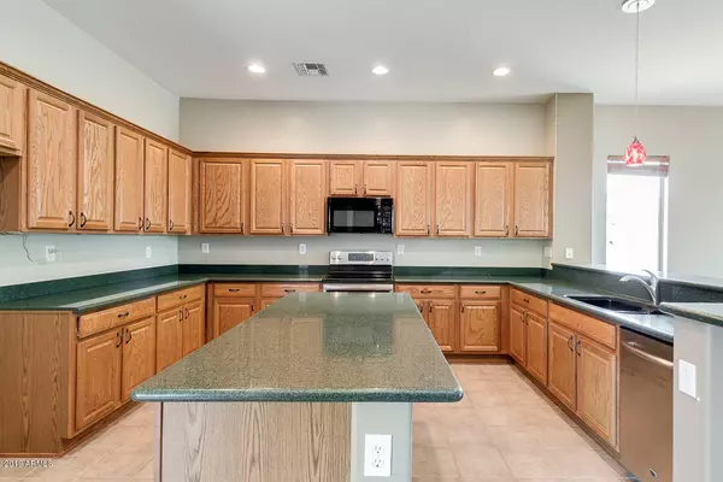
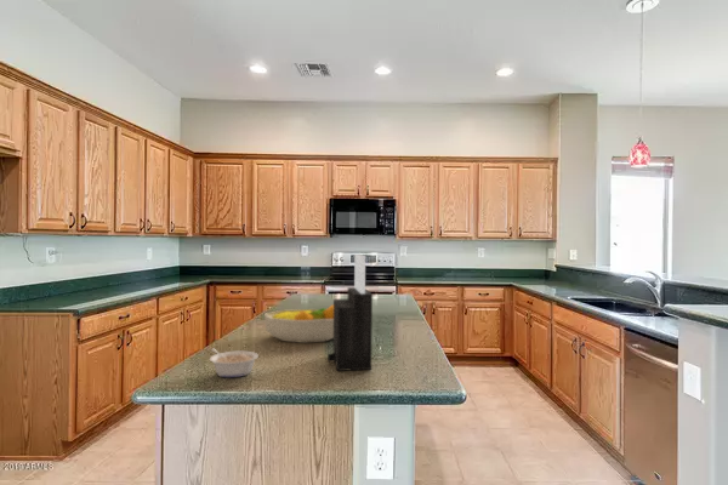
+ knife block [326,253,374,372]
+ fruit bowl [263,303,334,344]
+ legume [209,348,260,378]
